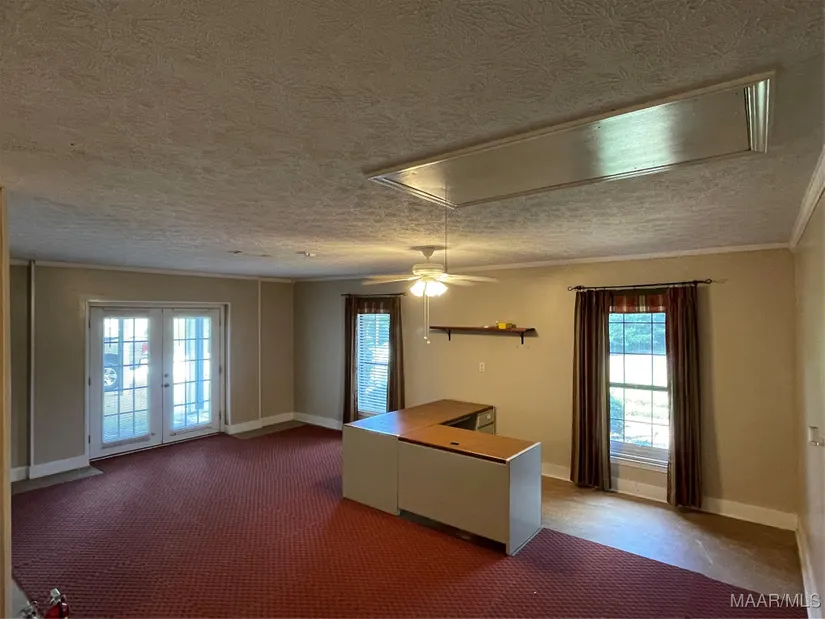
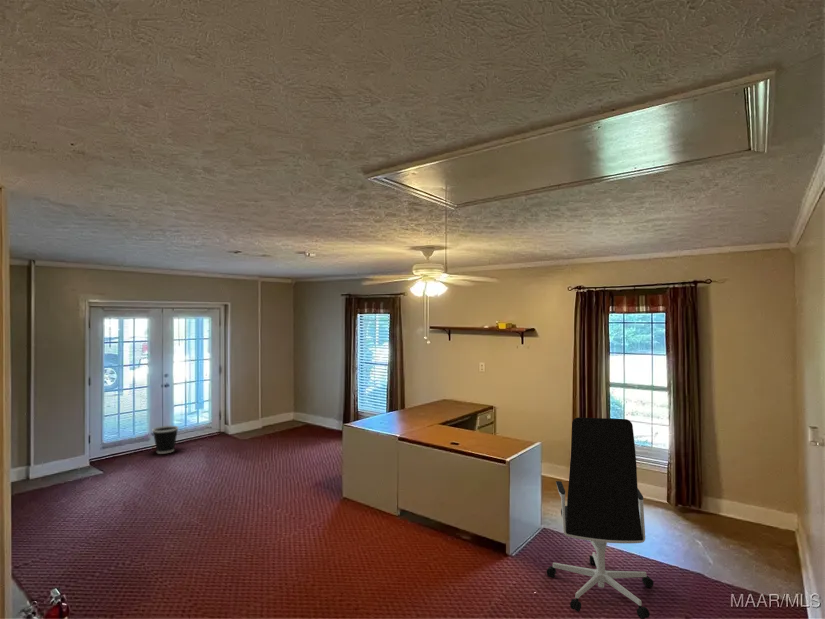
+ wastebasket [151,425,180,455]
+ office chair [546,416,655,619]
